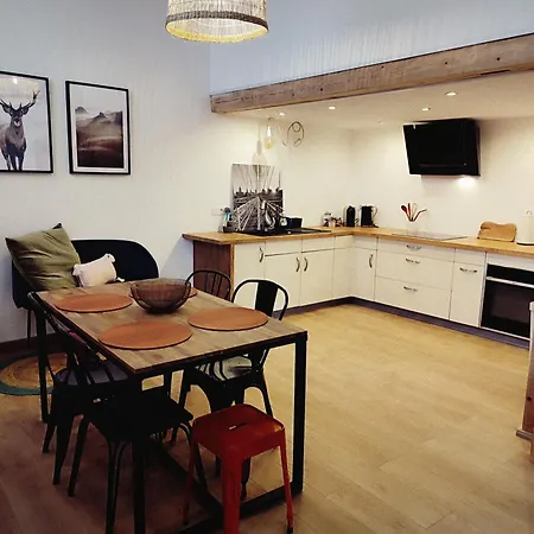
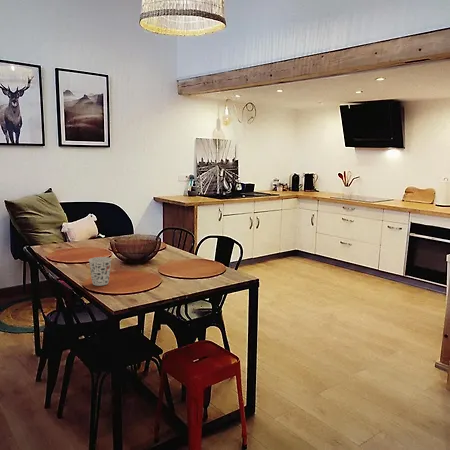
+ cup [88,256,112,287]
